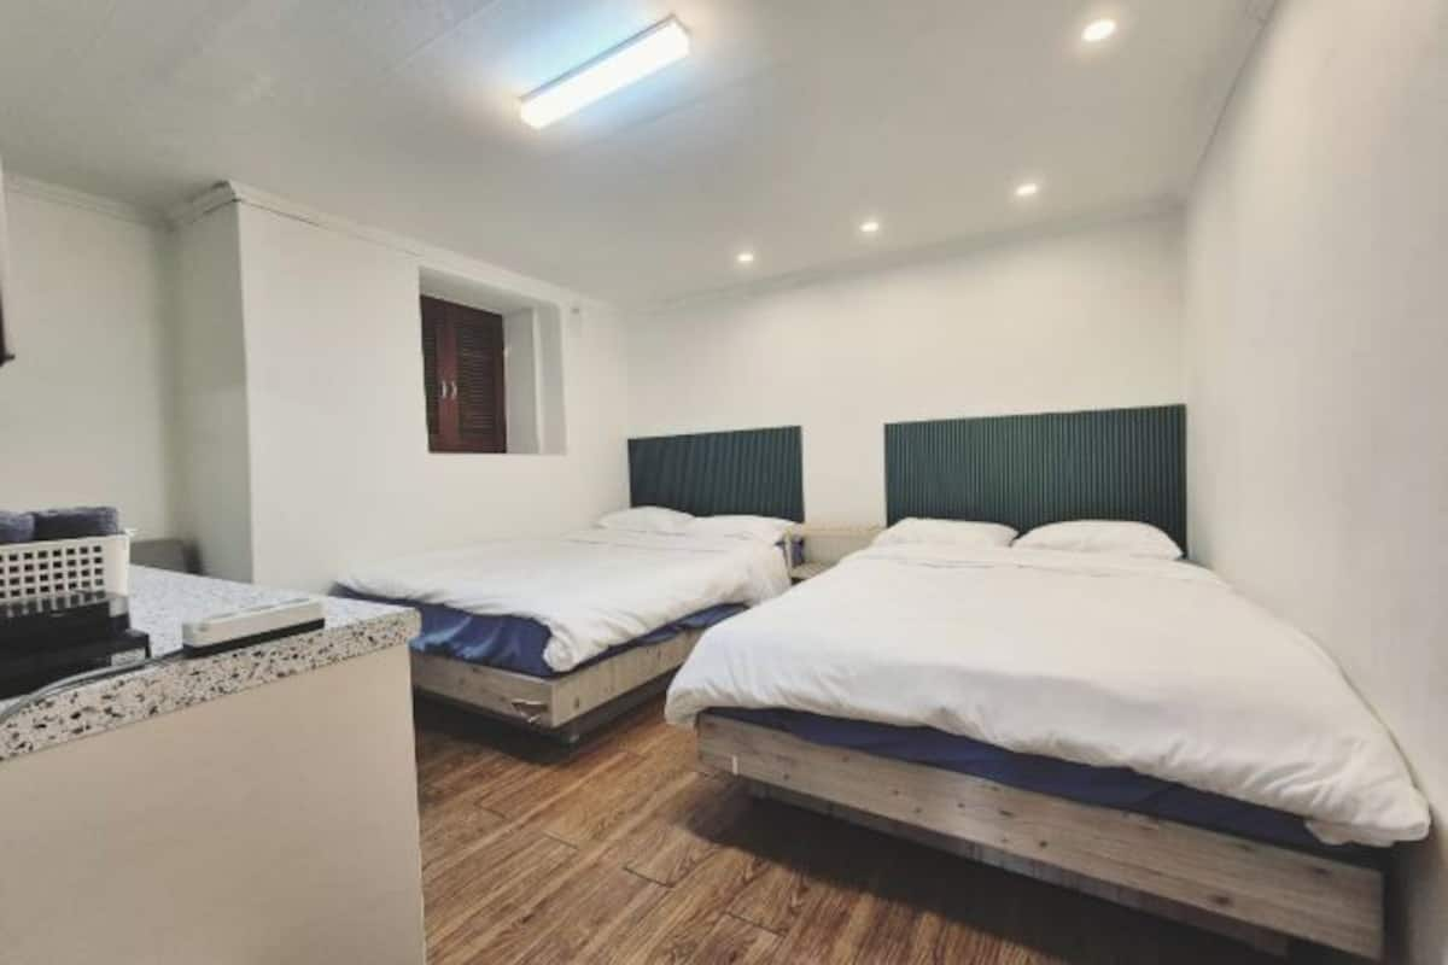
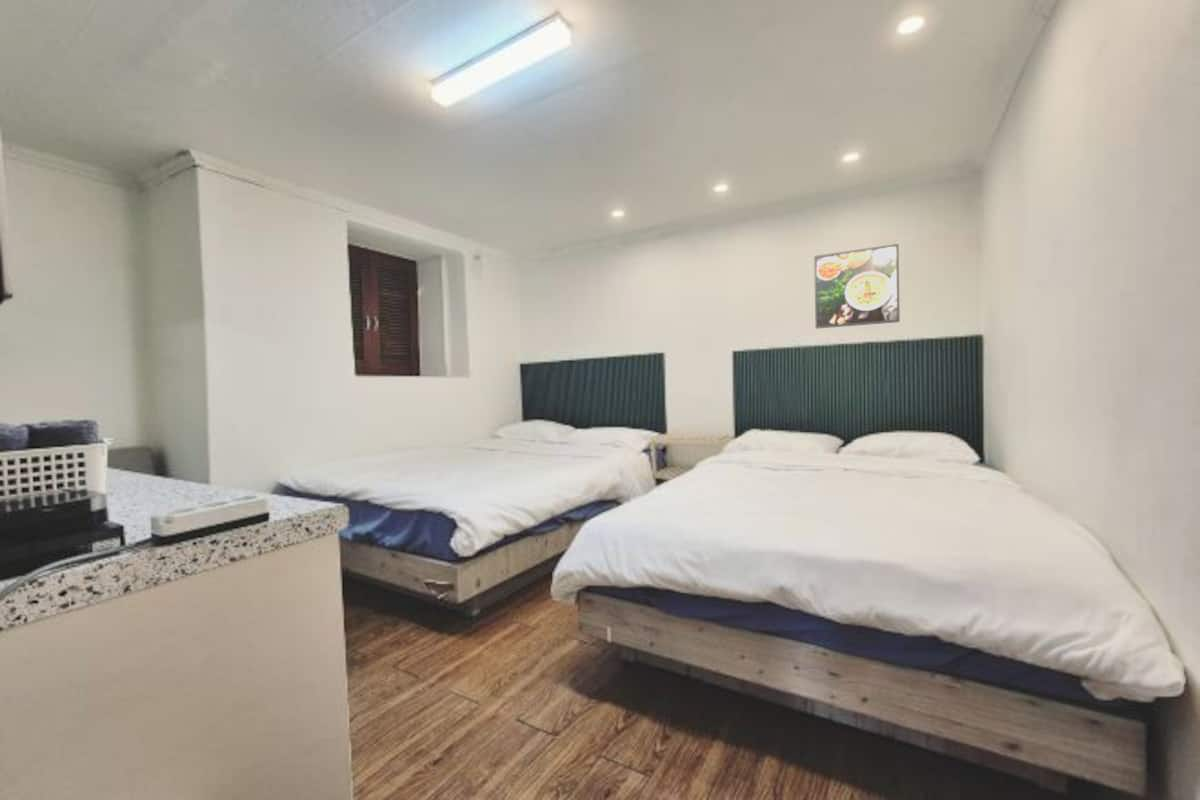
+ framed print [813,243,901,330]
